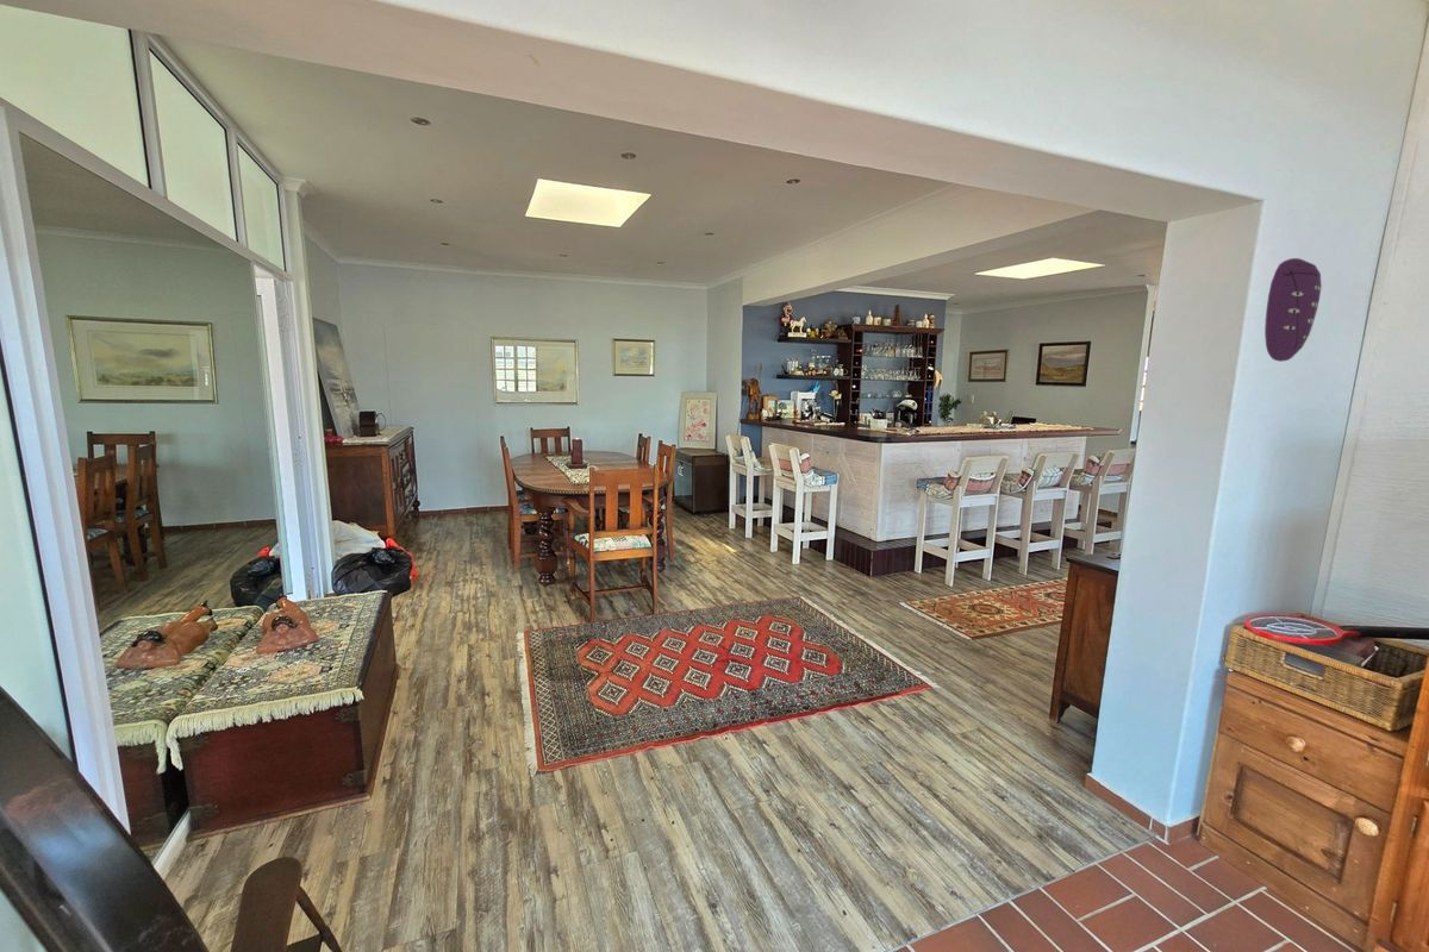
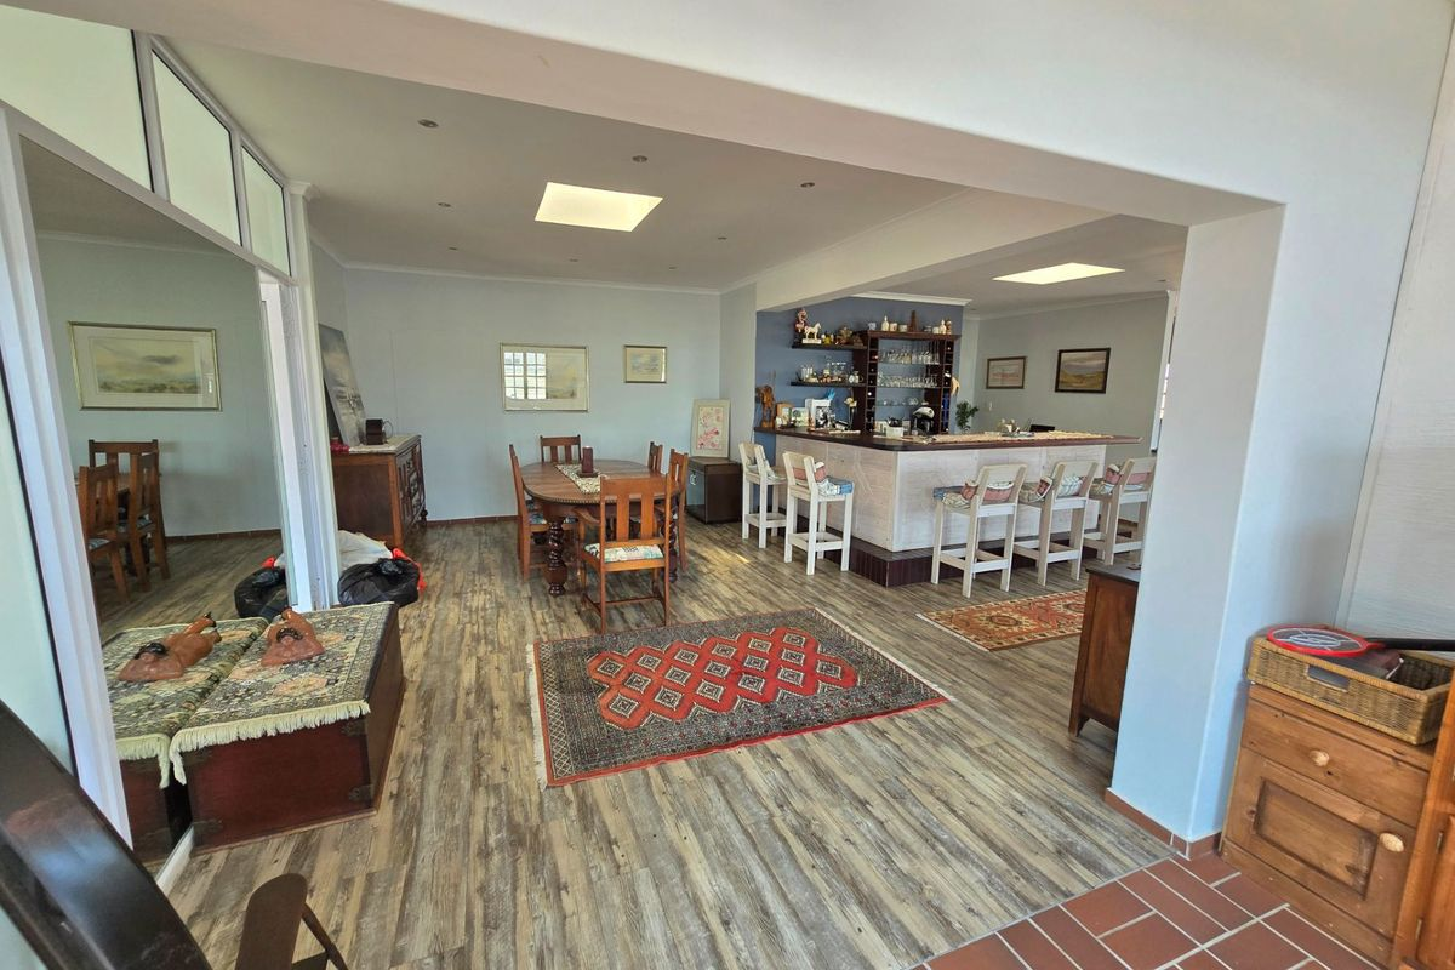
- decorative mask [1263,257,1323,363]
